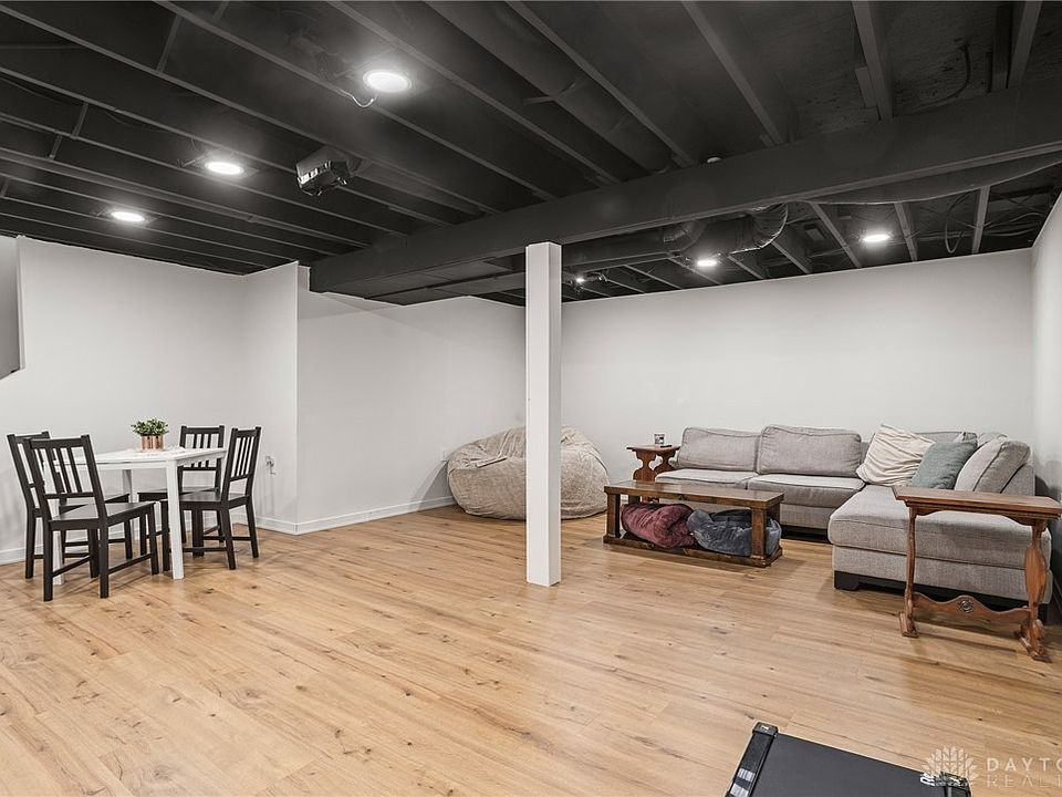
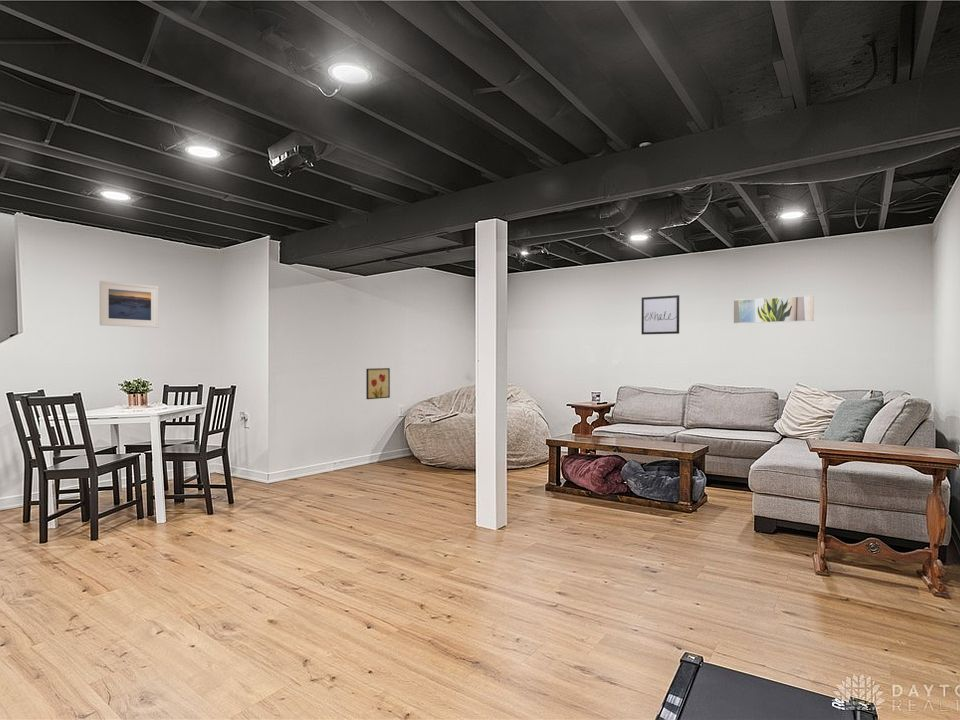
+ wall art [641,294,680,335]
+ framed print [732,295,815,325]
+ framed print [99,280,160,329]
+ wall art [365,367,391,400]
